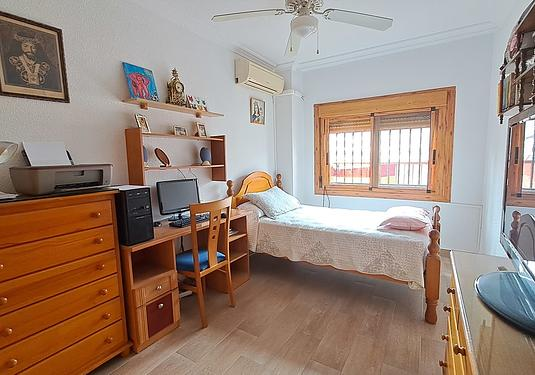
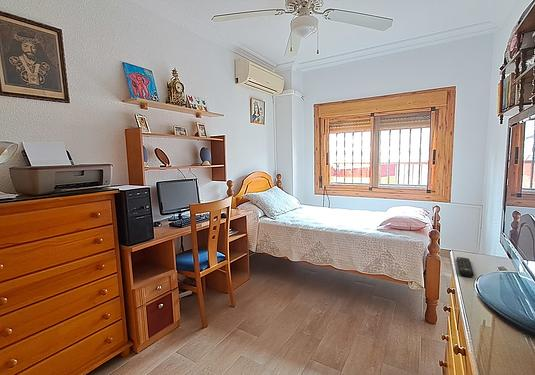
+ remote control [456,256,475,278]
